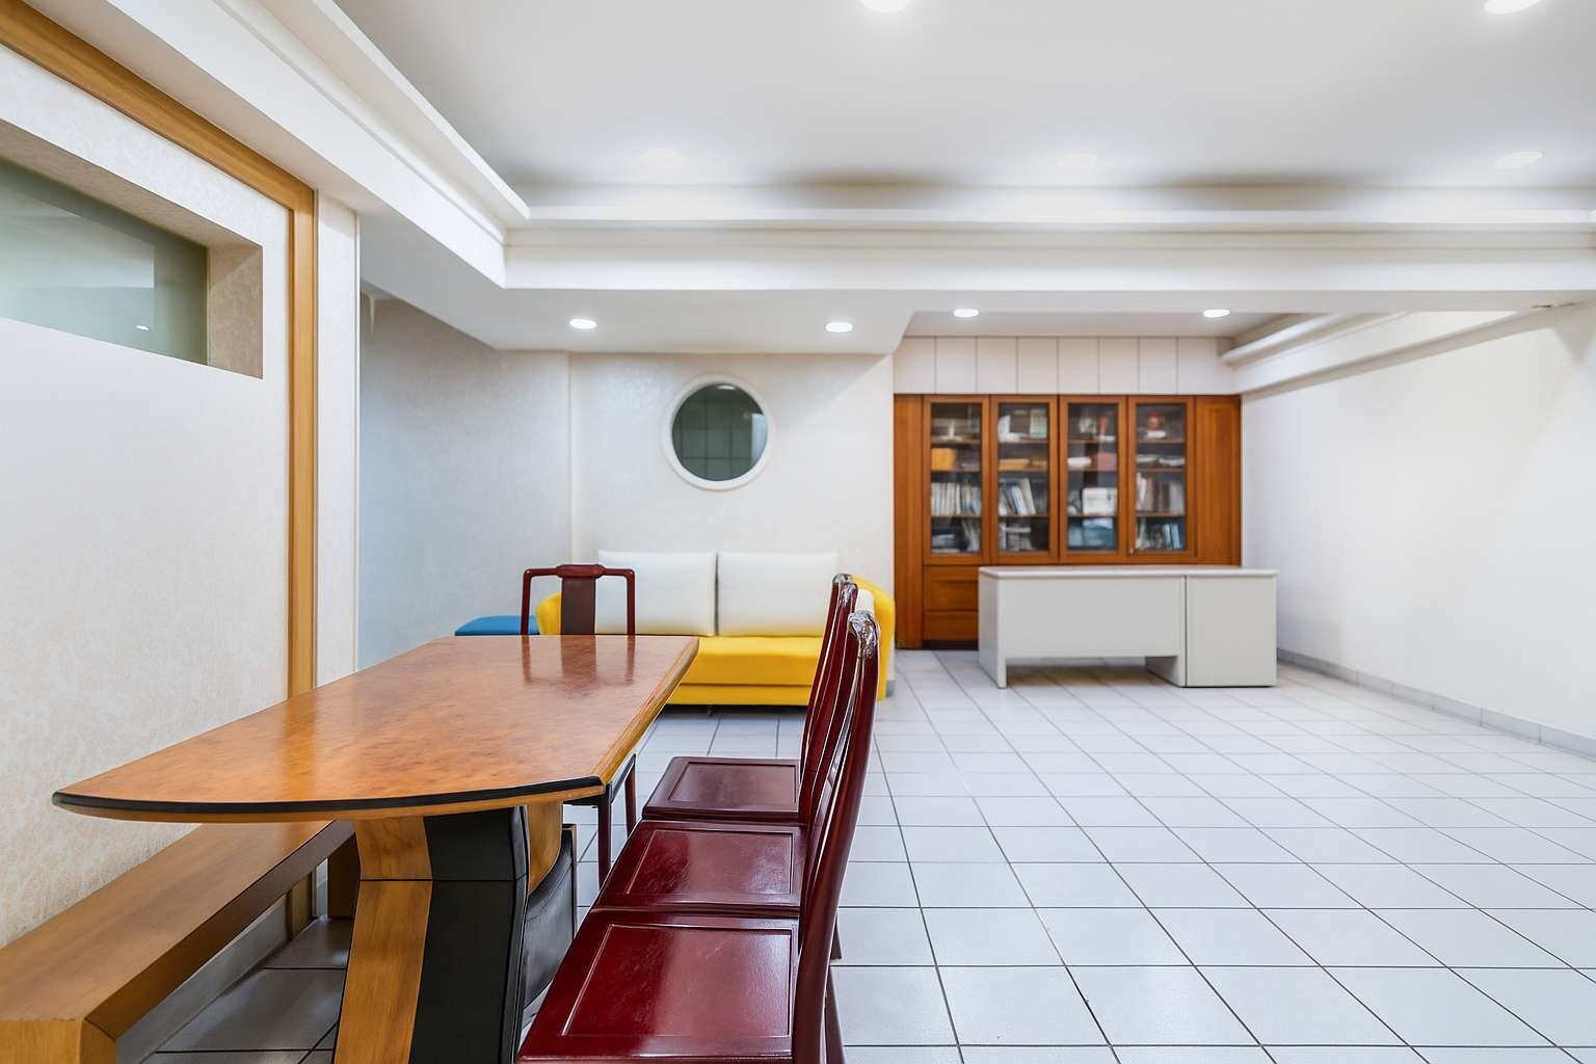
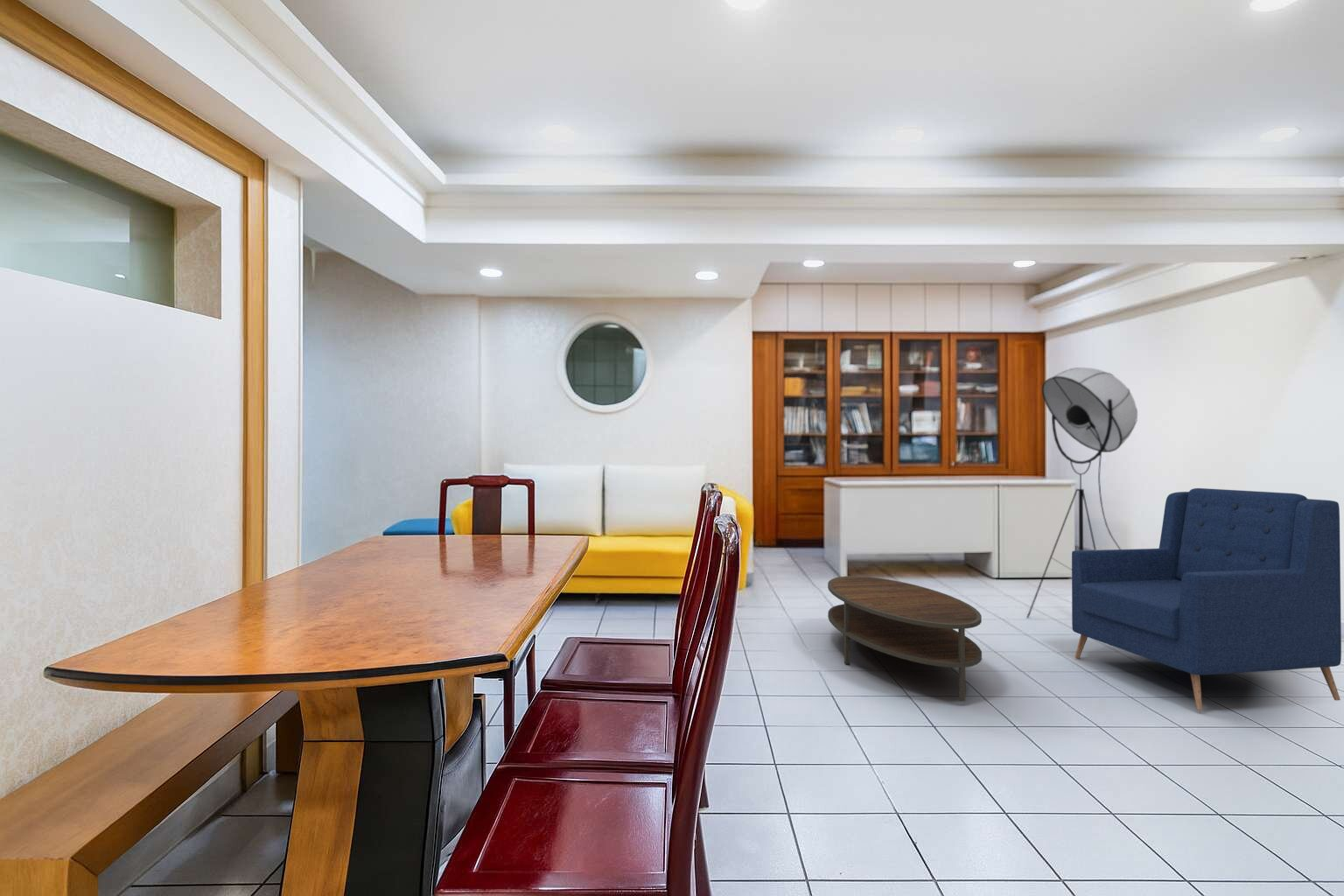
+ armchair [1071,487,1342,711]
+ floor lamp [1026,367,1138,619]
+ coffee table [827,575,983,703]
